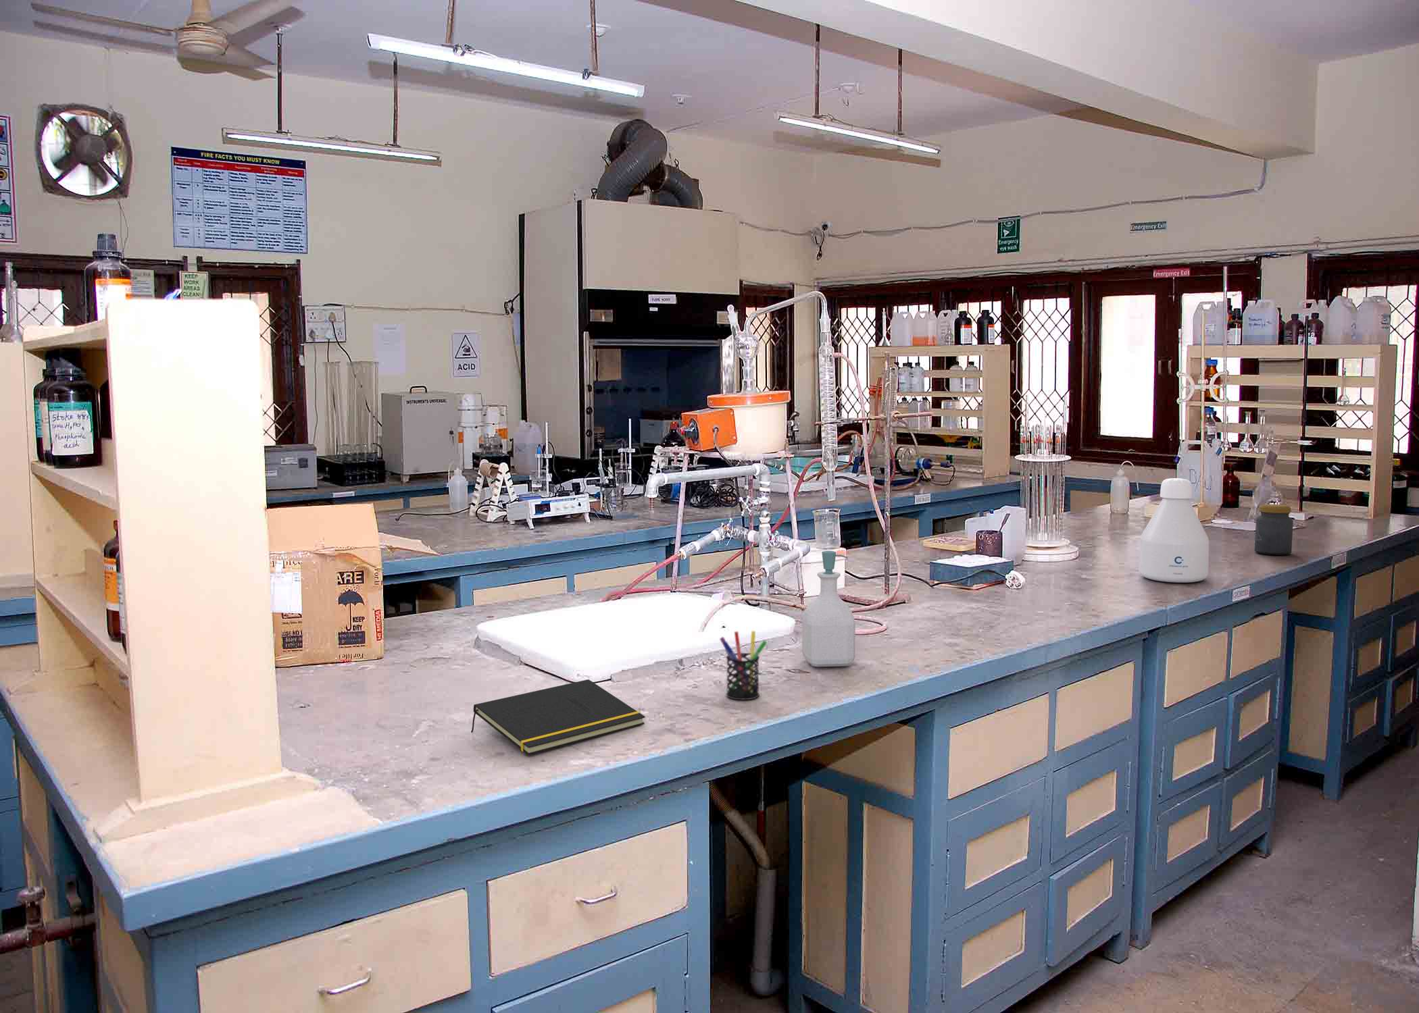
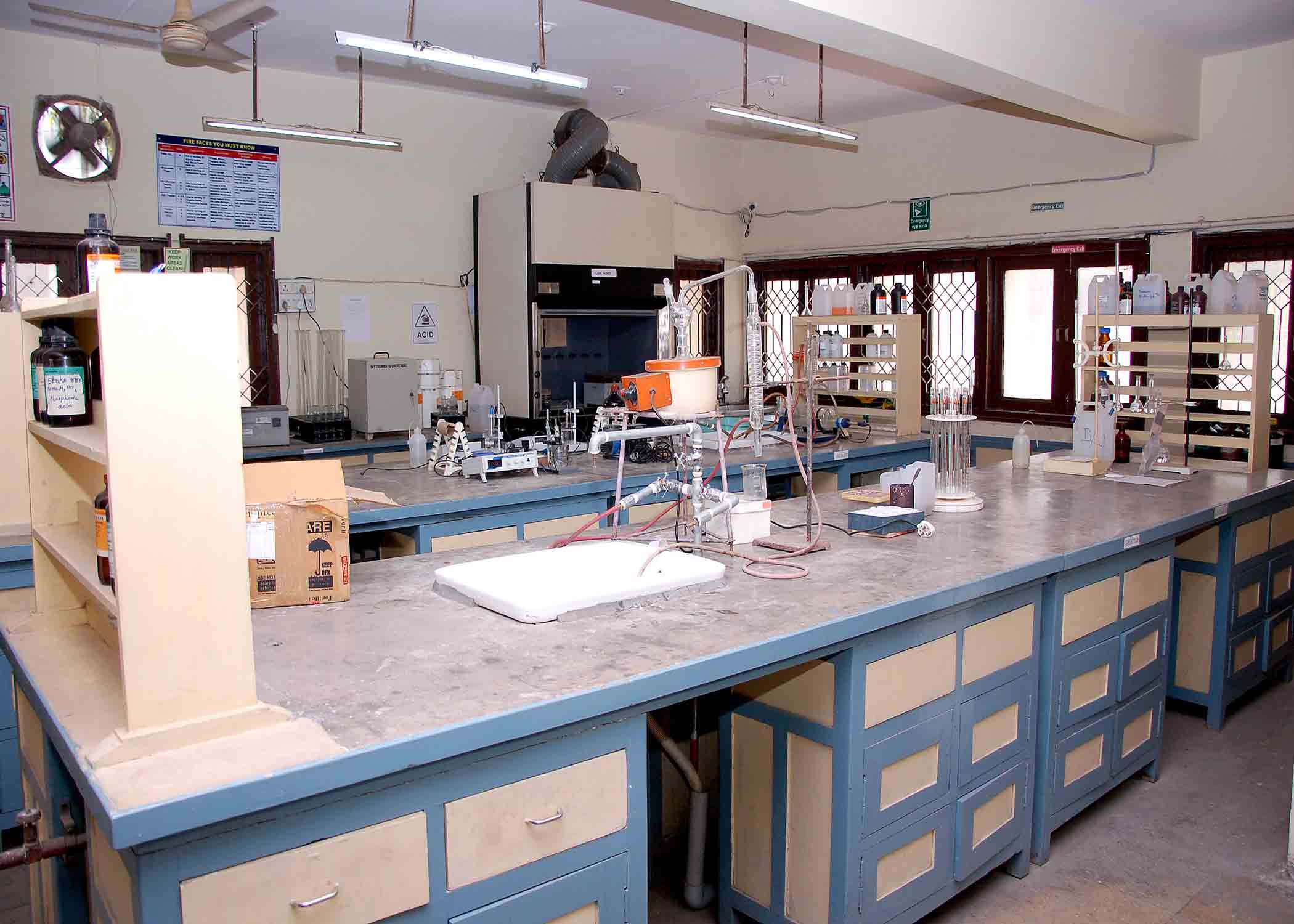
- pen holder [719,630,768,701]
- jar [1255,504,1294,556]
- notepad [470,679,646,755]
- soap bottle [802,550,856,668]
- bottle [1138,478,1210,583]
